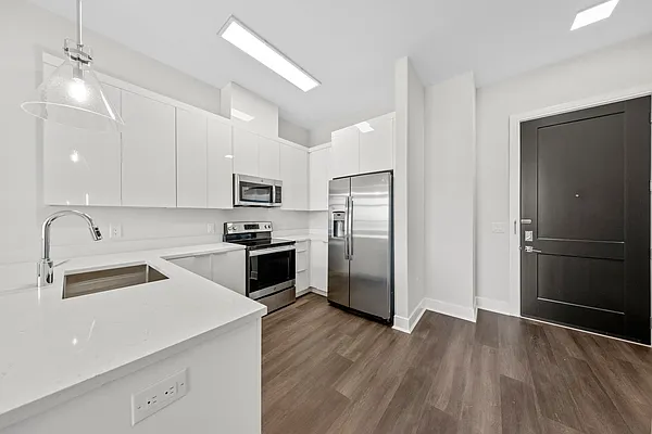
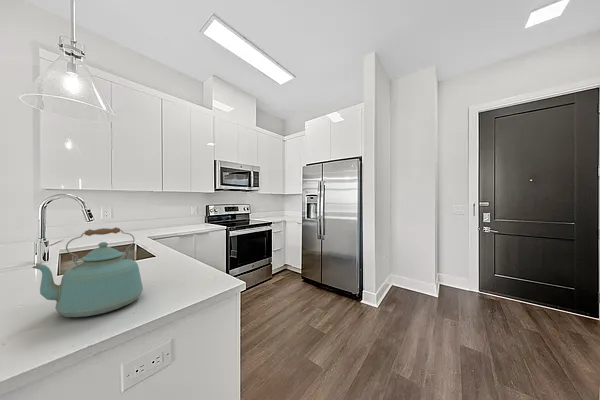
+ kettle [31,226,144,318]
